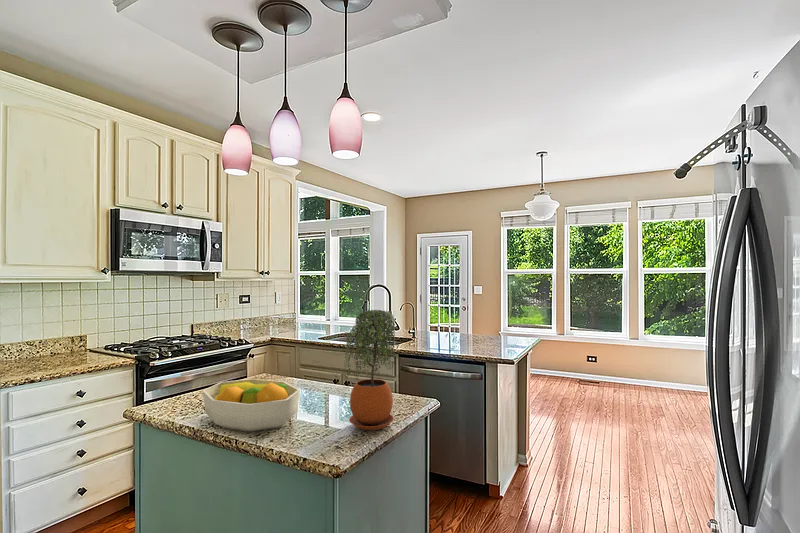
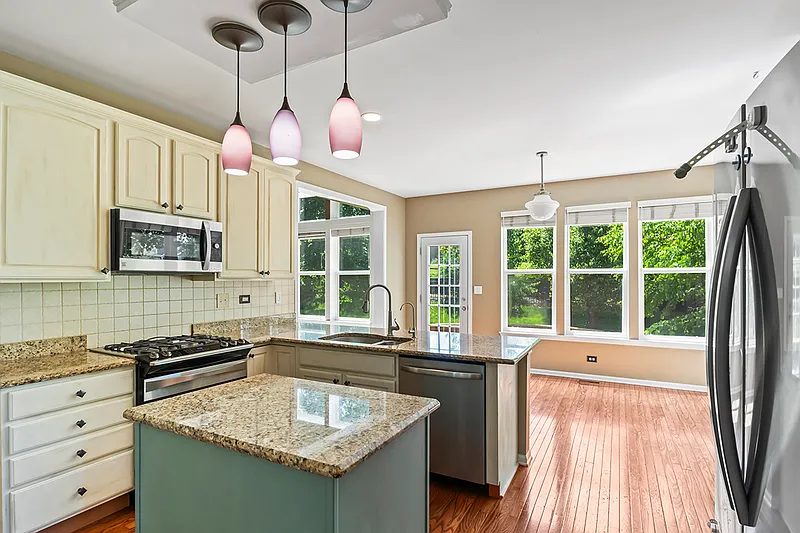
- fruit bowl [202,378,301,433]
- potted plant [342,309,397,431]
